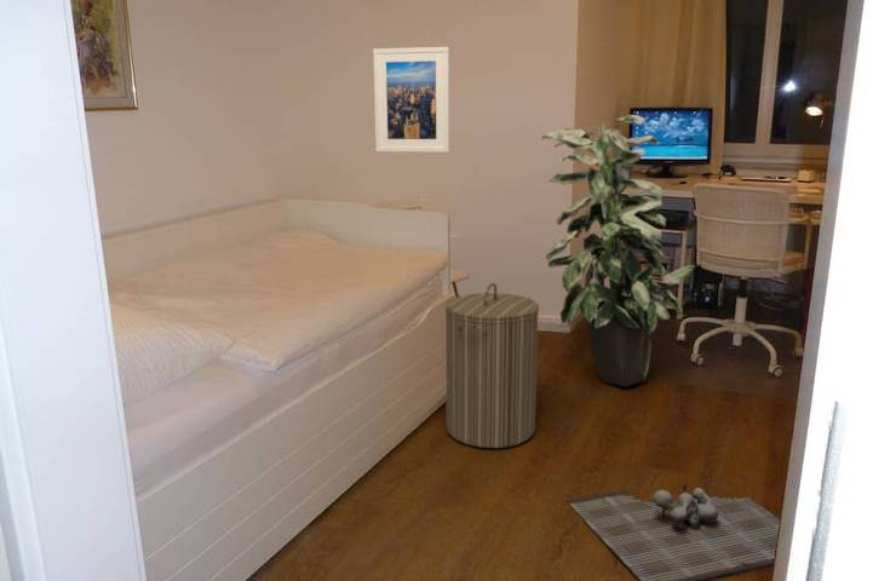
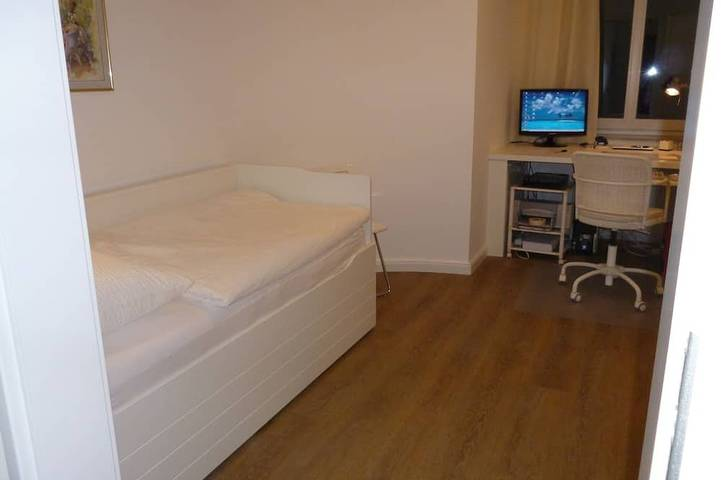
- bath mat [565,483,781,581]
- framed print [372,46,450,154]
- indoor plant [540,114,696,387]
- laundry hamper [444,282,540,449]
